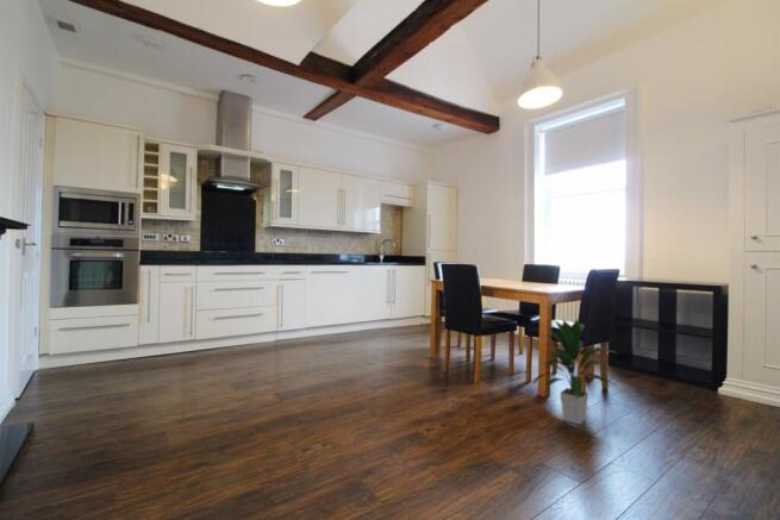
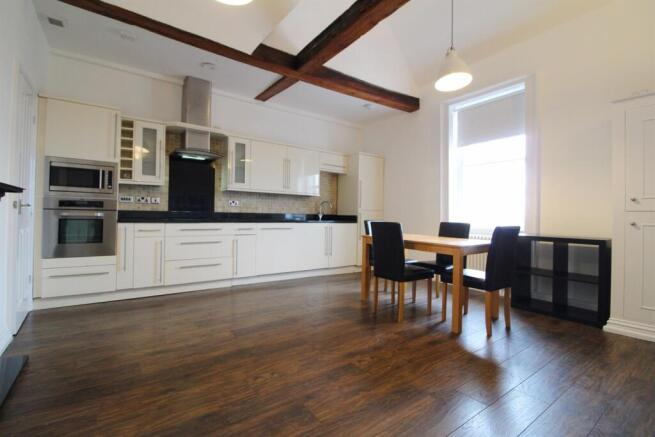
- indoor plant [531,317,618,426]
